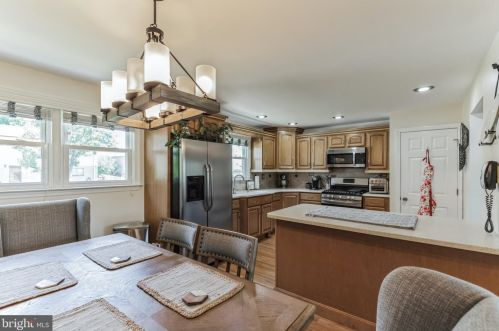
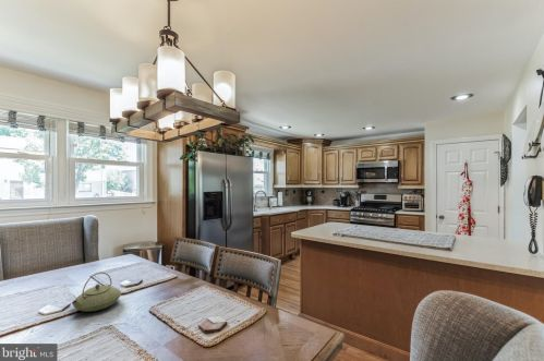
+ teapot [71,272,122,313]
